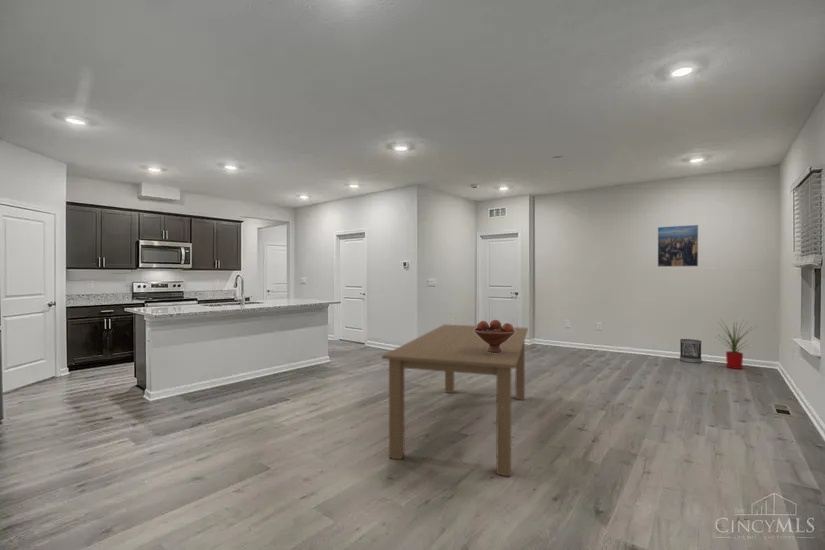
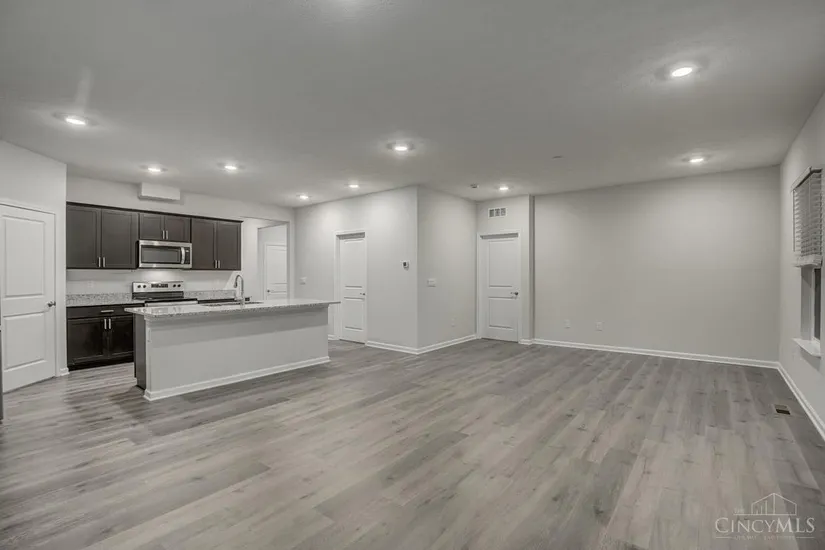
- fruit bowl [474,319,516,353]
- wastebasket [679,338,703,364]
- dining table [381,324,529,477]
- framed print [657,224,699,268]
- house plant [714,318,759,370]
